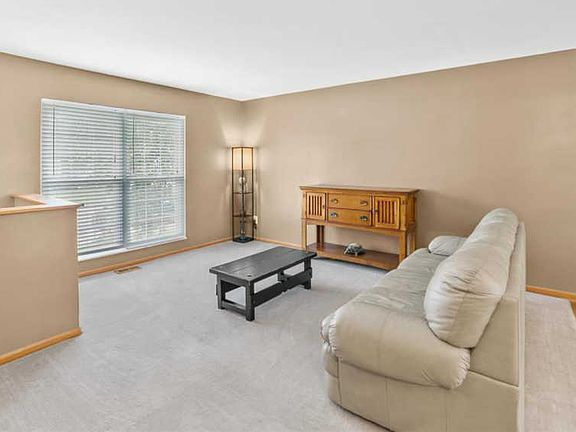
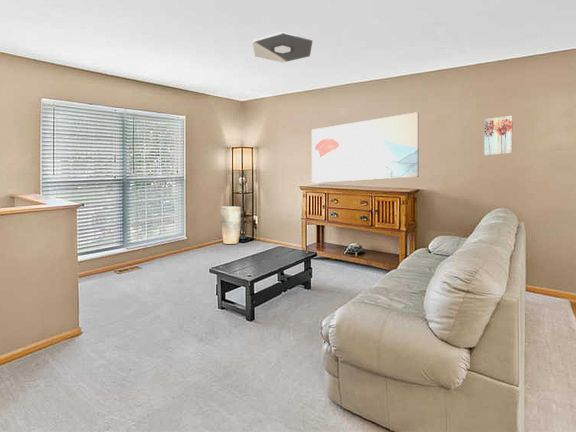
+ wall art [311,111,420,184]
+ ceiling light [251,31,313,64]
+ vase [220,205,242,245]
+ wall art [483,115,514,156]
